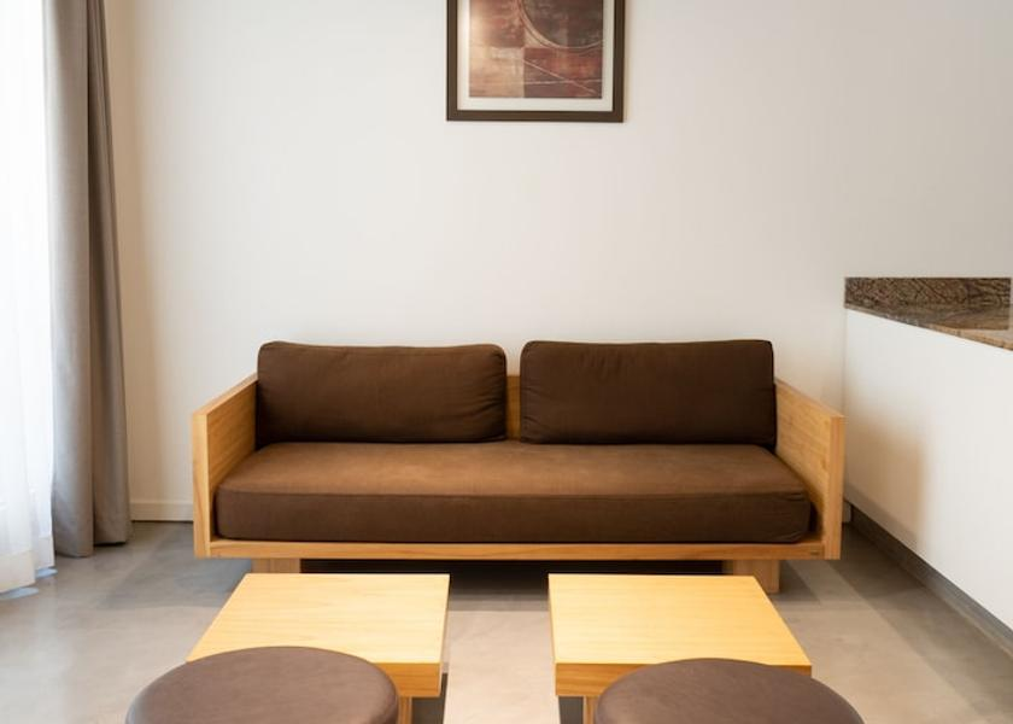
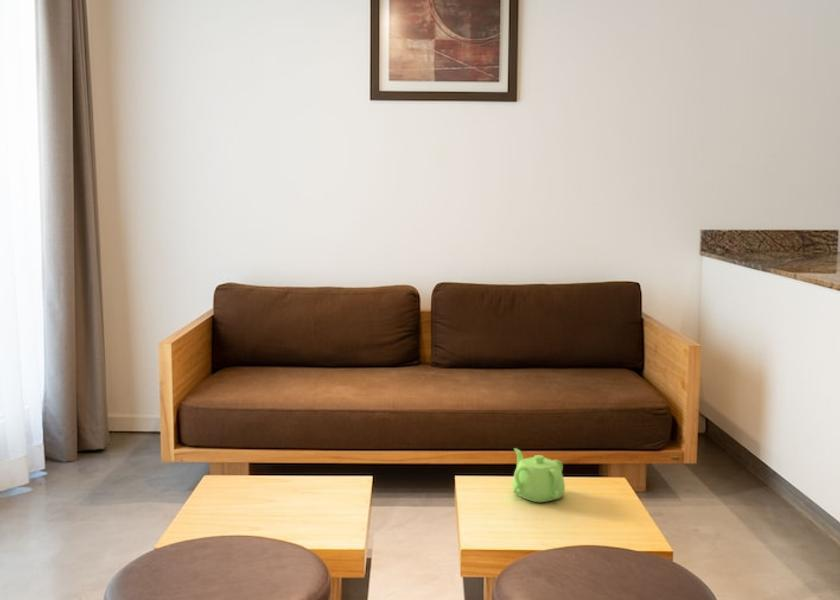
+ teapot [512,447,566,503]
